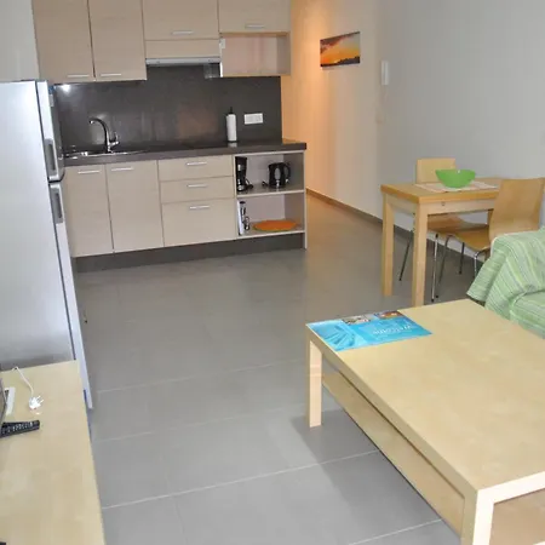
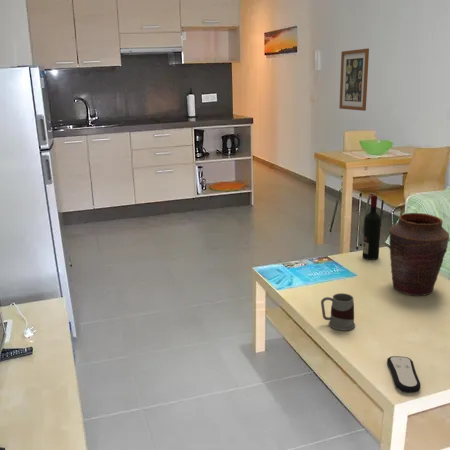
+ mug [320,292,356,332]
+ wall art [338,47,370,112]
+ alcohol [362,194,382,260]
+ remote control [386,355,422,394]
+ vase [388,212,450,297]
